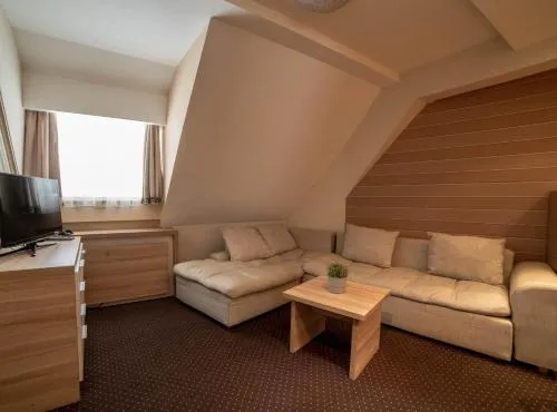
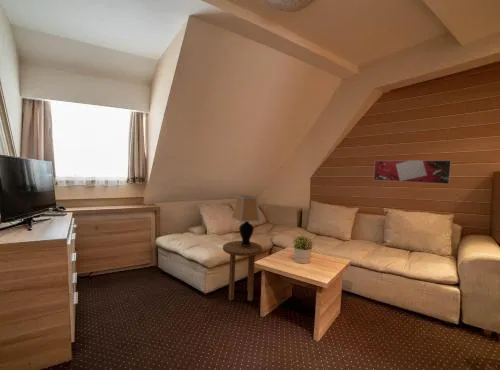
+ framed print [373,159,452,185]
+ side table [222,240,263,302]
+ table lamp [230,194,261,249]
